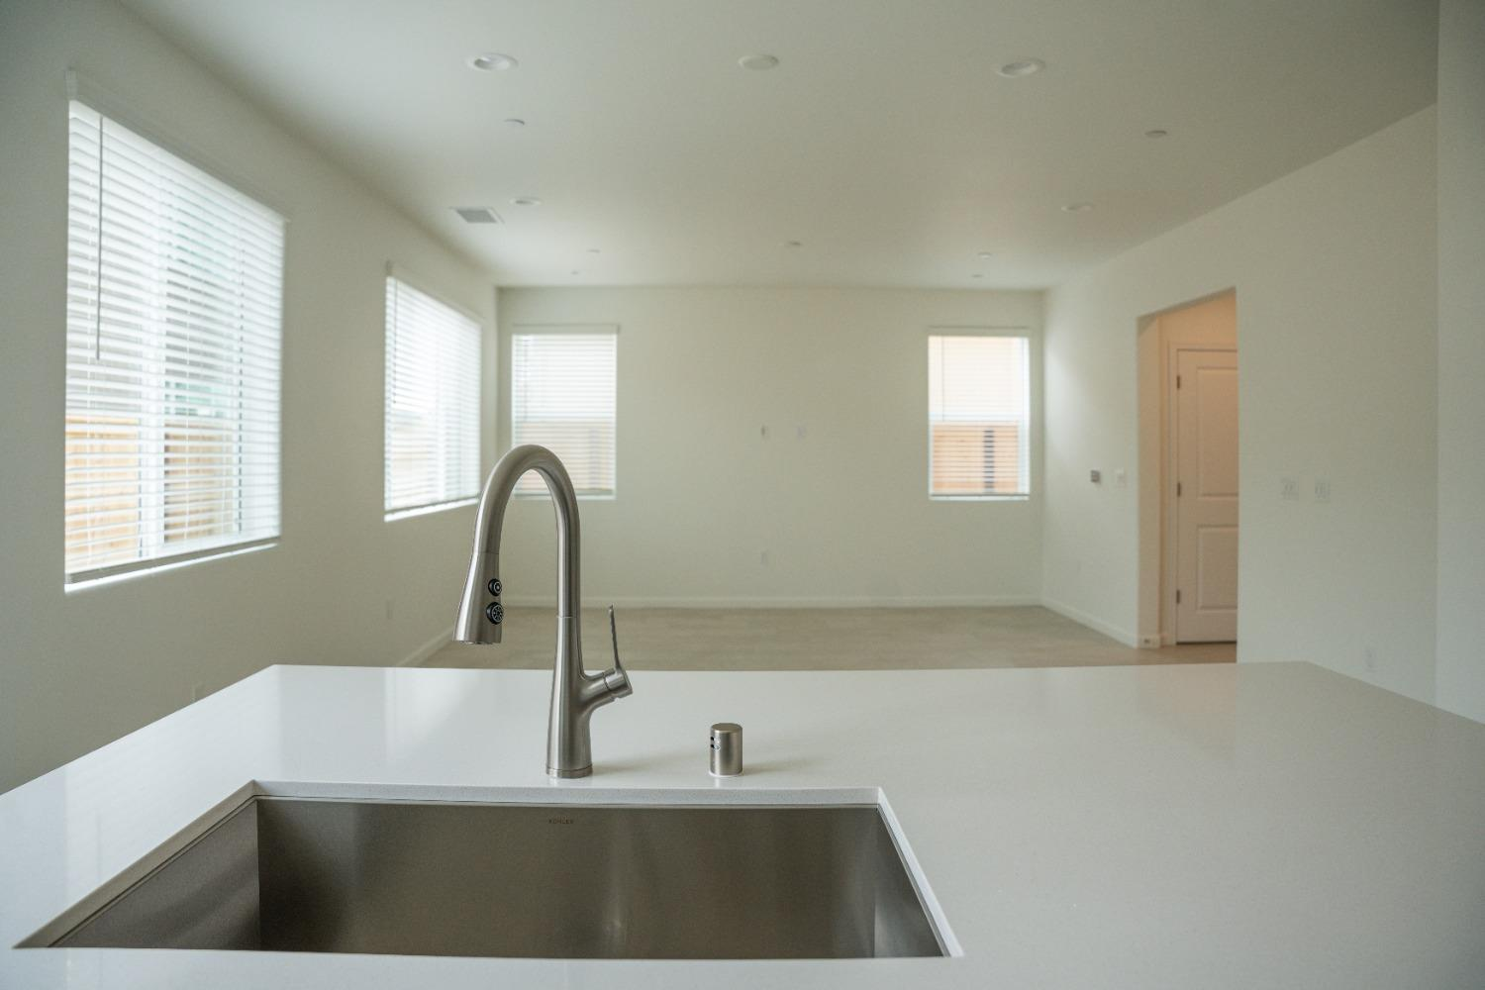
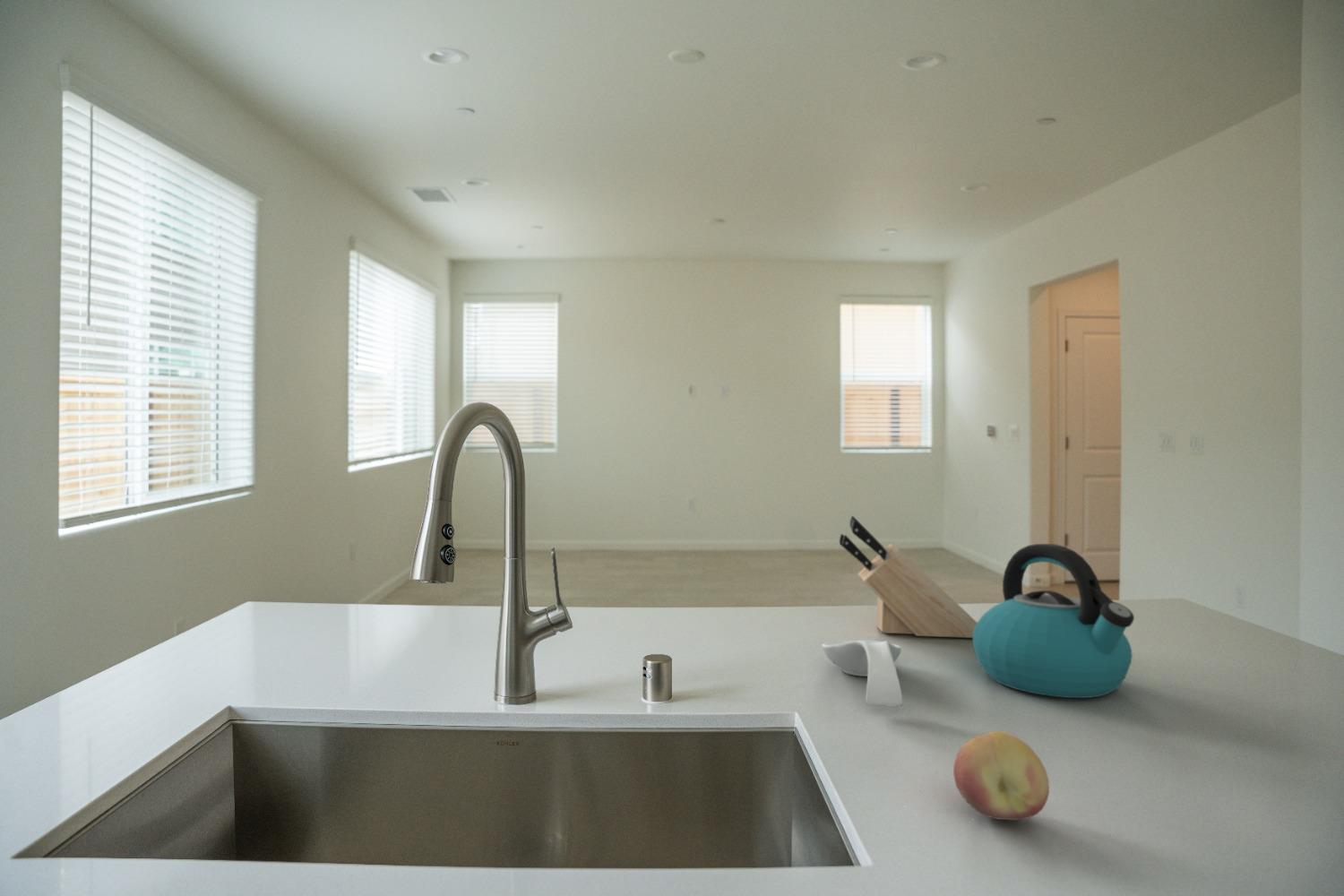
+ knife block [839,515,978,639]
+ kettle [972,543,1135,699]
+ spoon rest [821,639,903,707]
+ fruit [952,730,1050,821]
